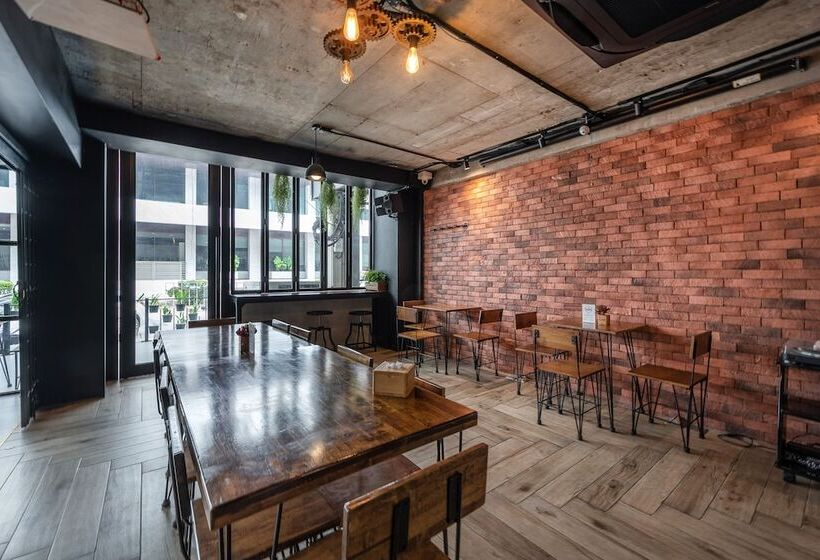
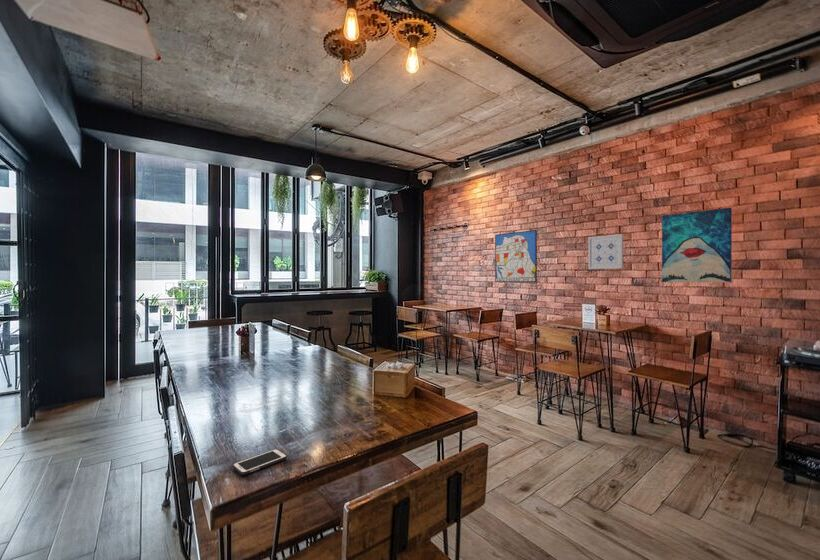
+ wall art [587,233,624,270]
+ wall art [661,207,733,284]
+ wall art [494,229,538,283]
+ cell phone [232,448,288,476]
